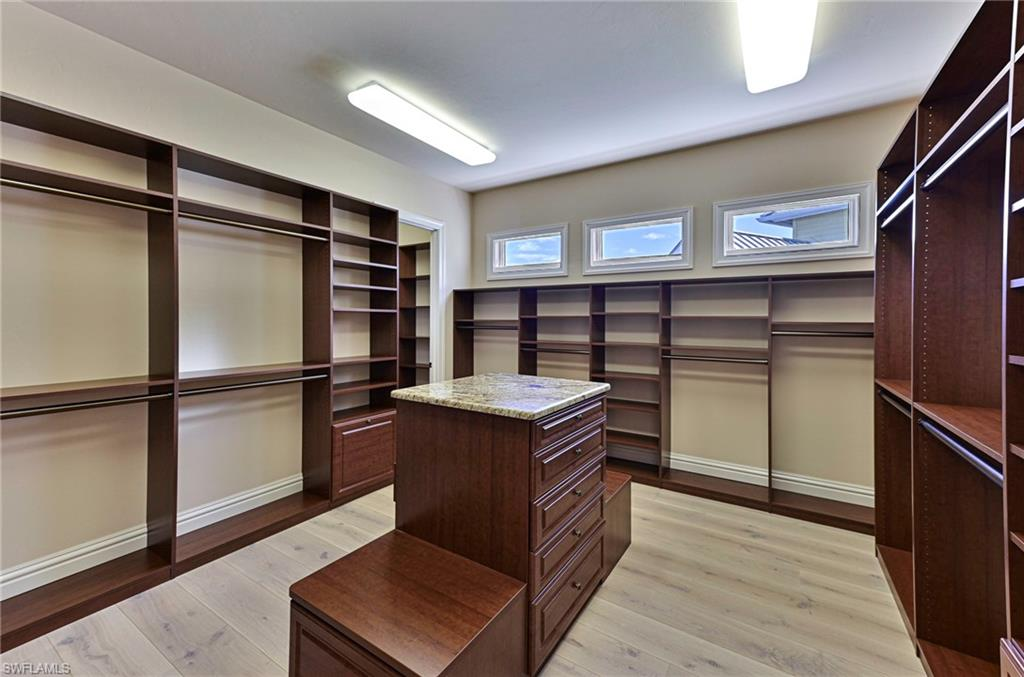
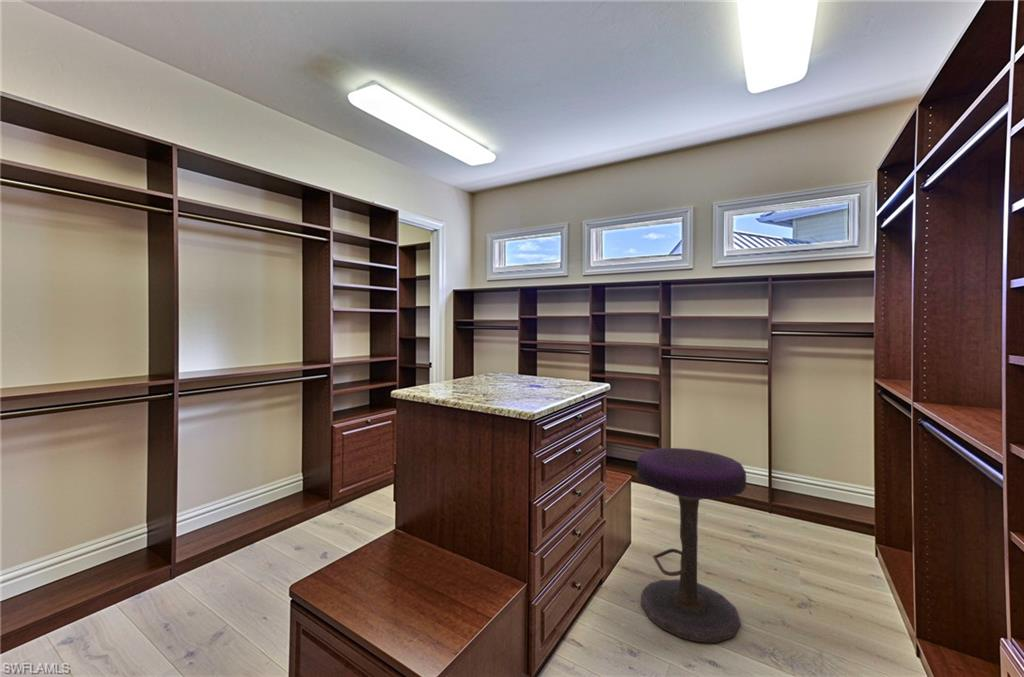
+ stool [636,447,747,644]
